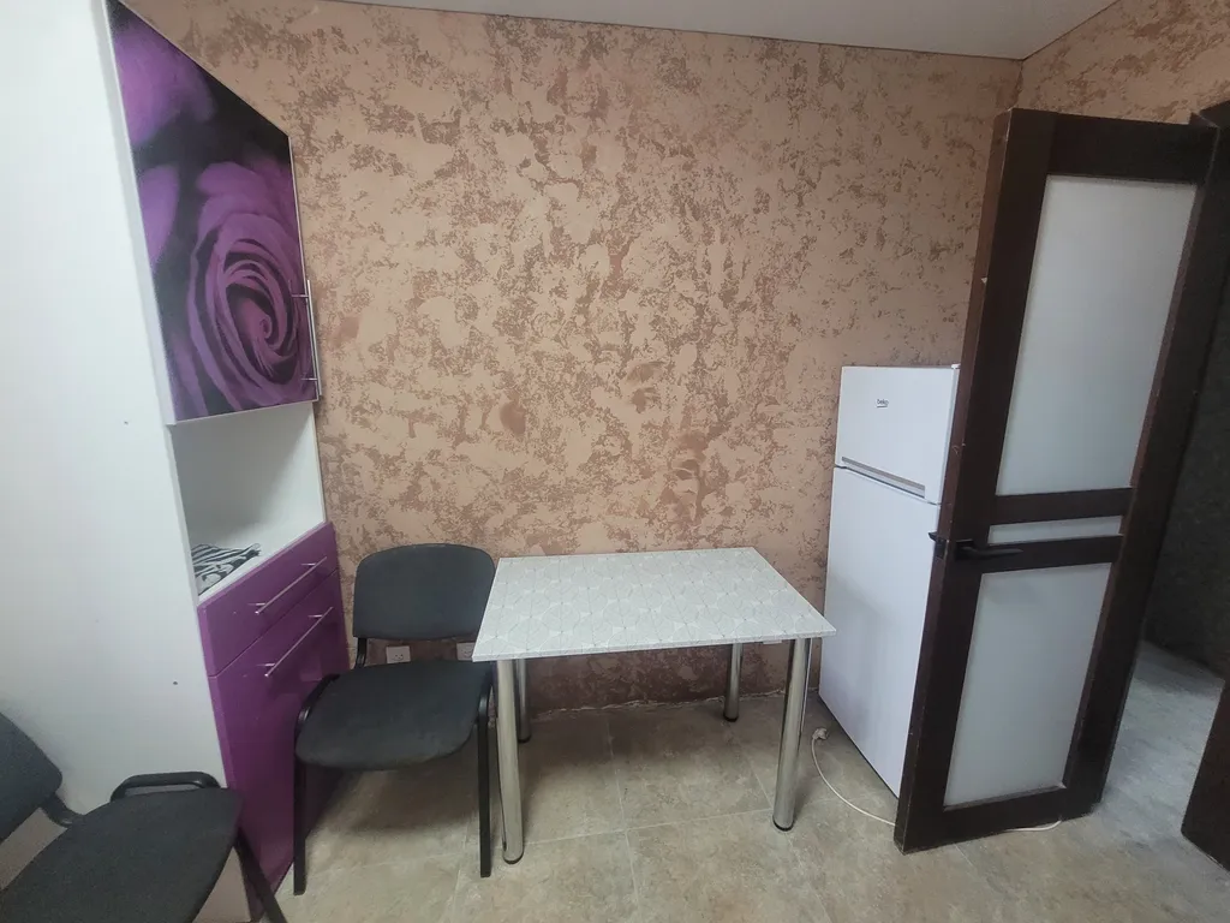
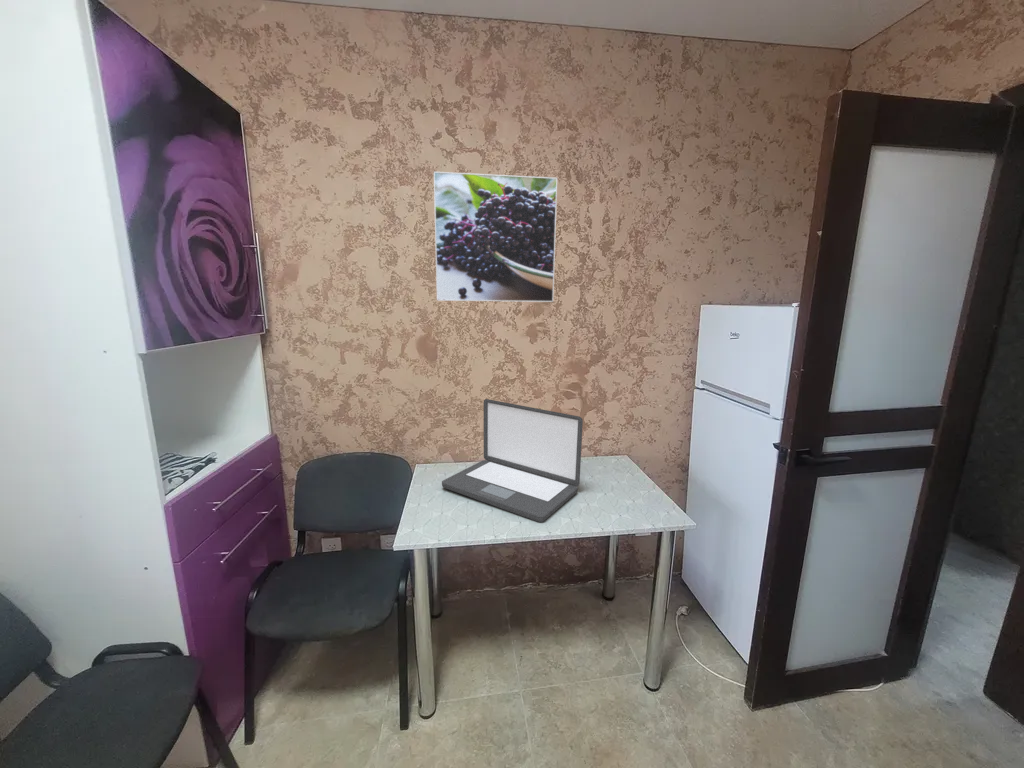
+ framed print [433,171,558,303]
+ laptop [441,398,584,523]
